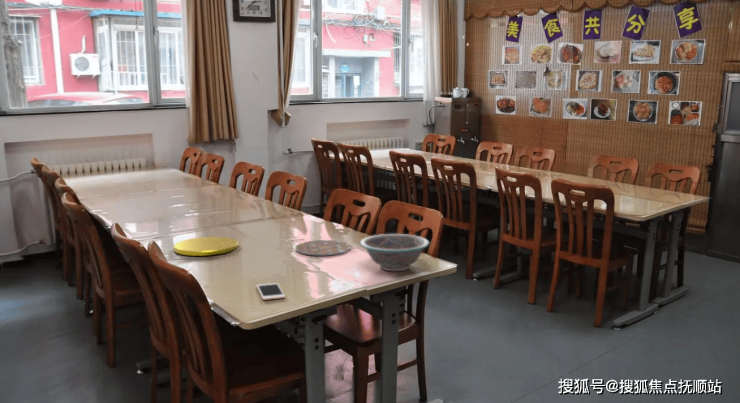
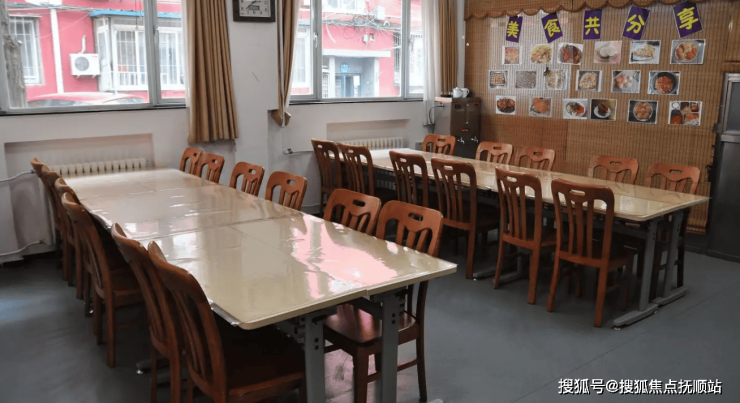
- plate [173,236,239,257]
- plate [294,239,352,257]
- cell phone [255,282,286,301]
- bowl [359,233,431,272]
